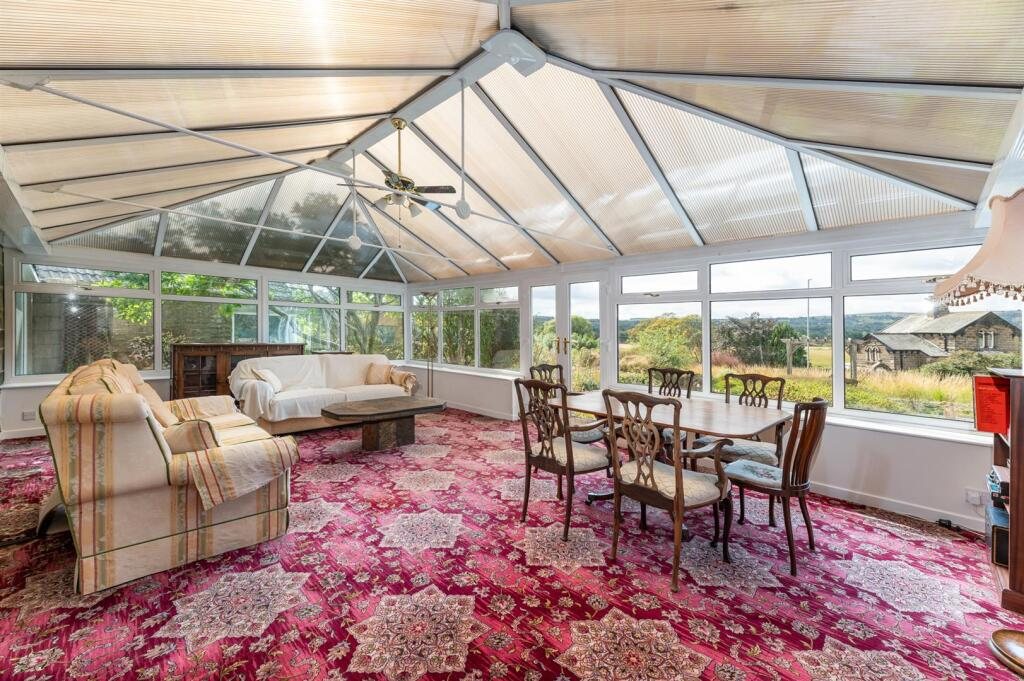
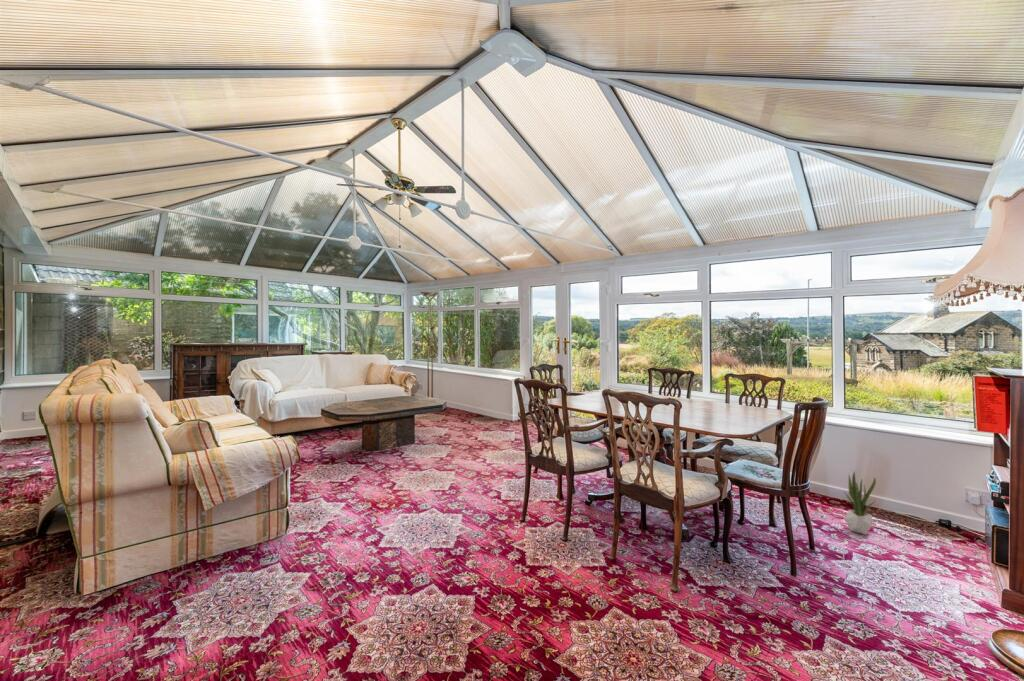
+ potted plant [843,470,877,536]
